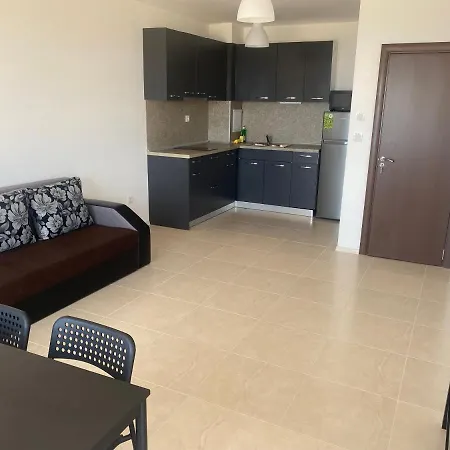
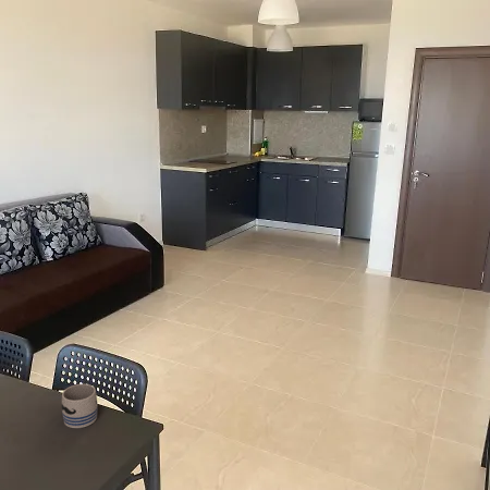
+ mug [61,383,98,429]
